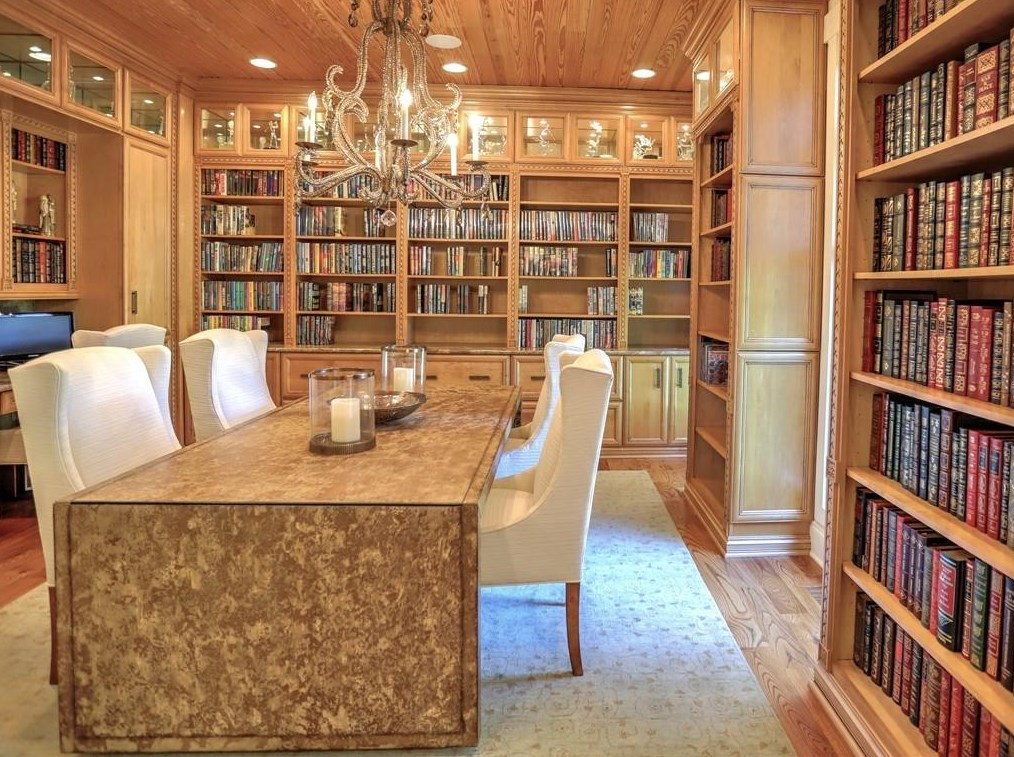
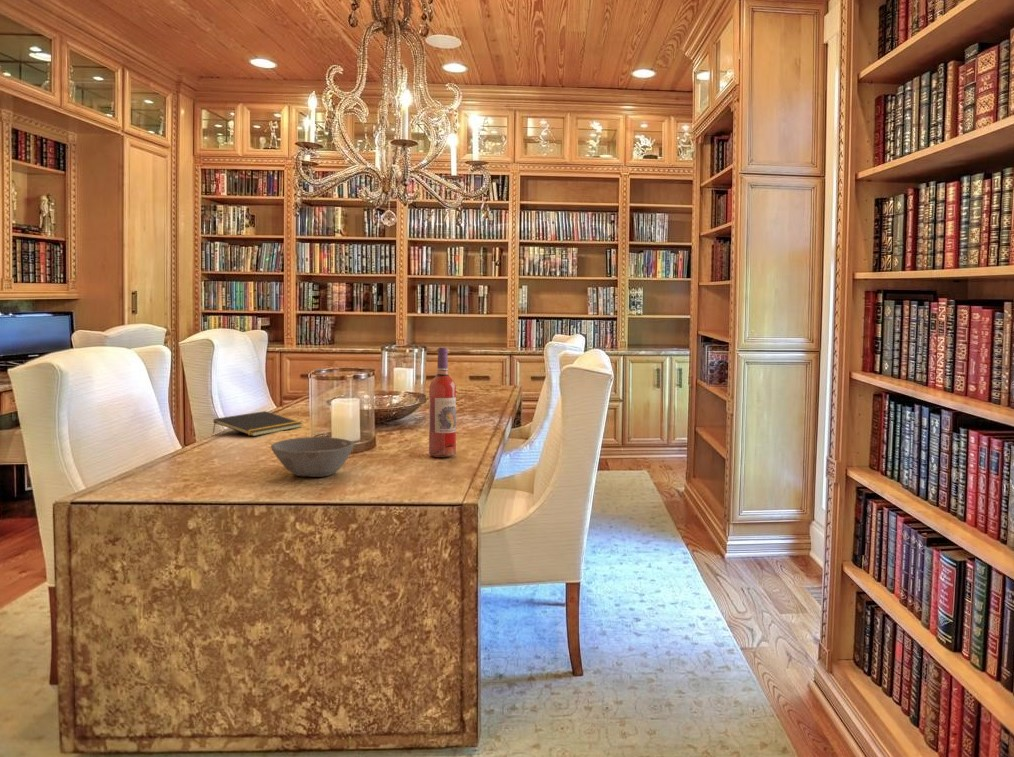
+ wine bottle [428,346,457,458]
+ bowl [270,436,355,478]
+ notepad [212,410,303,437]
